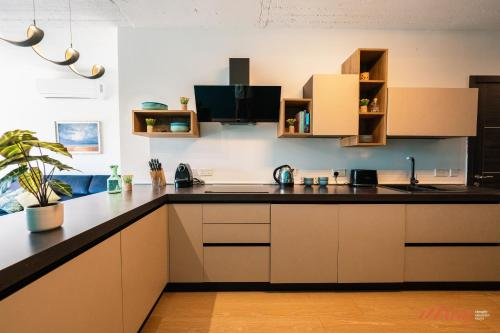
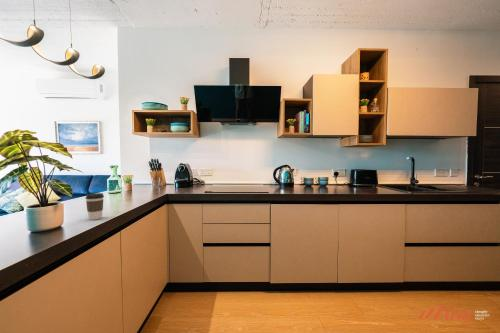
+ coffee cup [85,192,105,221]
